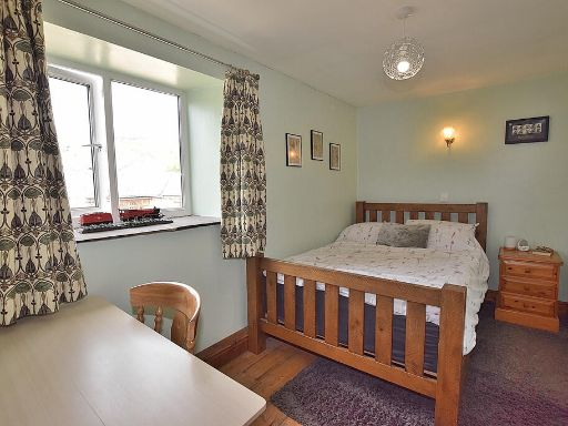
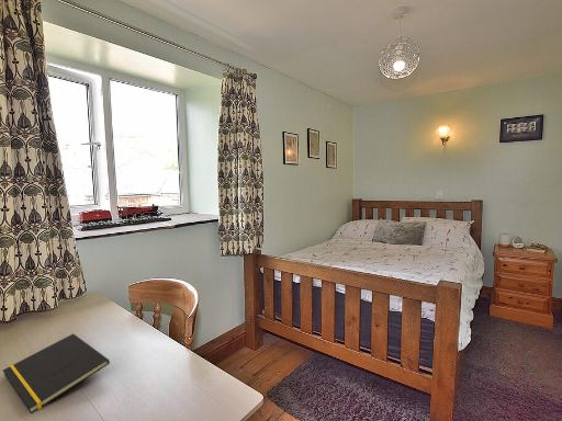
+ notepad [2,332,111,414]
